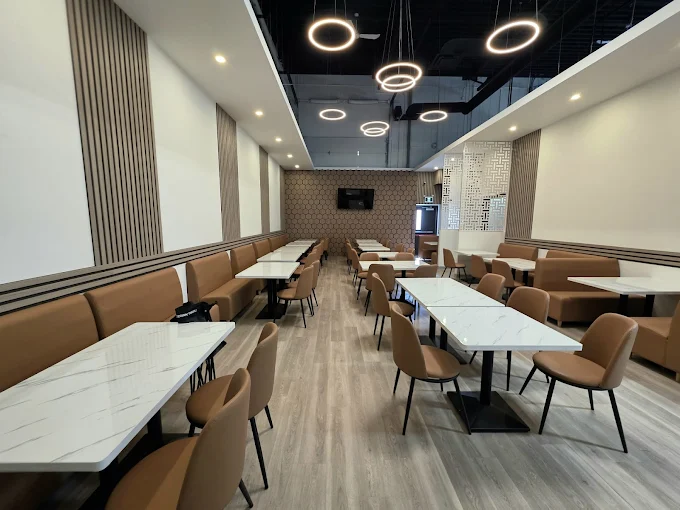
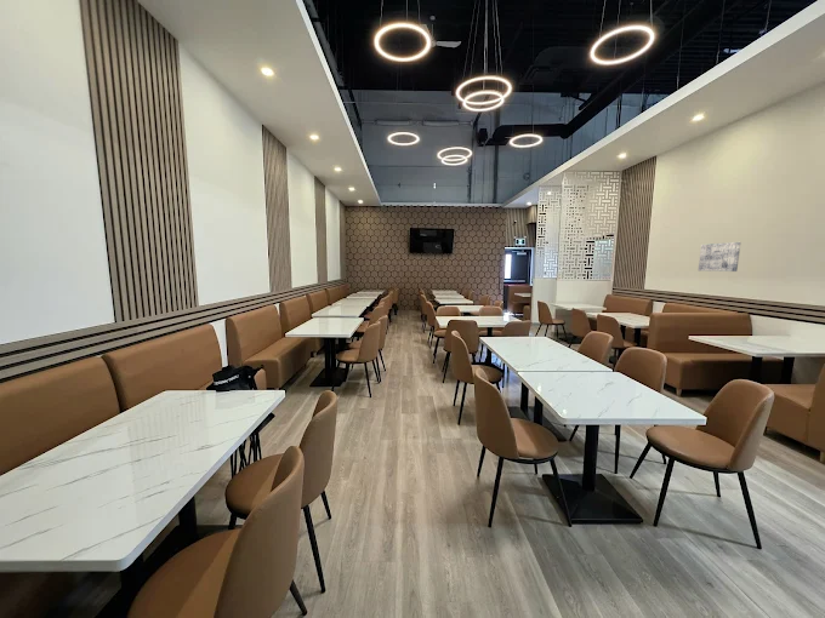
+ wall art [698,241,742,273]
